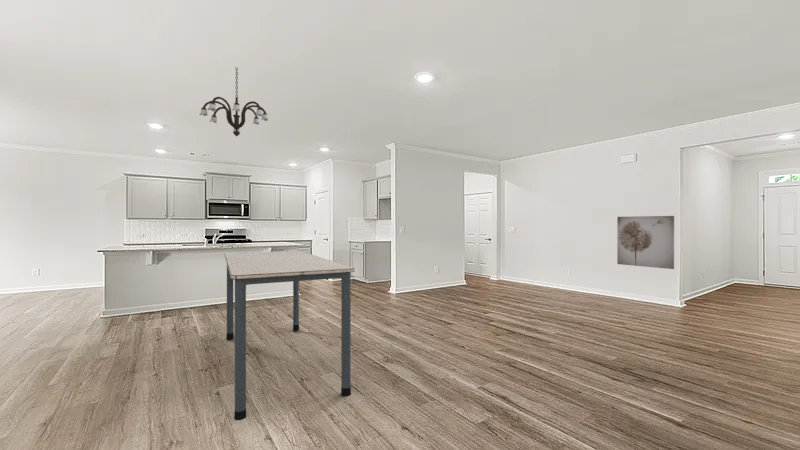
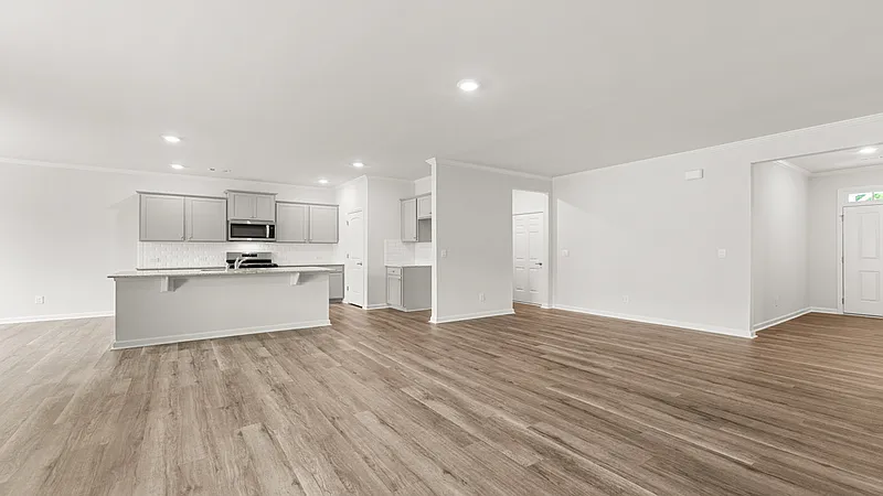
- wall art [616,215,675,270]
- chandelier [198,66,270,137]
- dining table [223,250,355,421]
